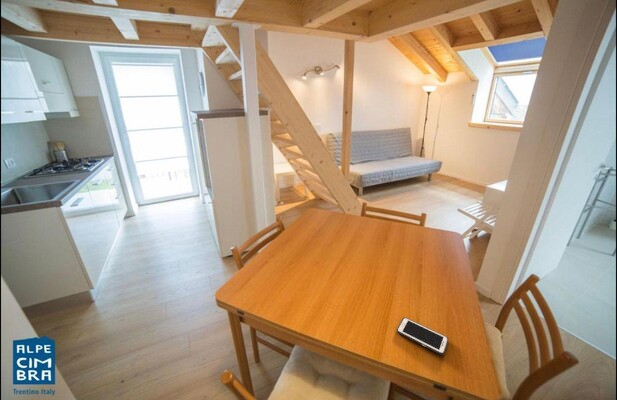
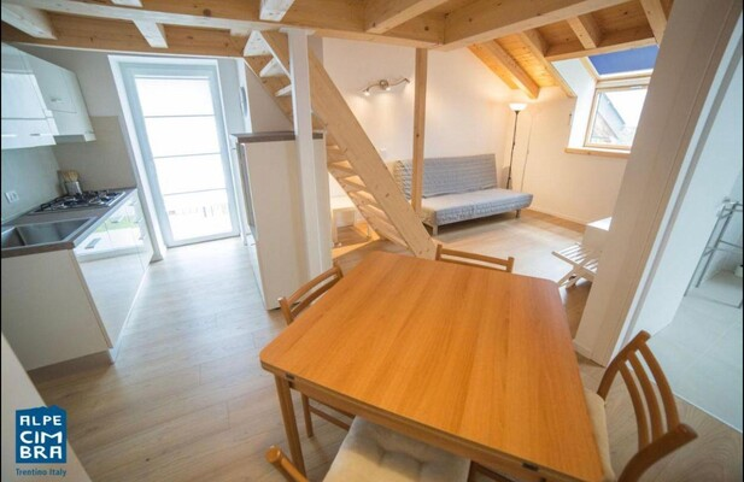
- cell phone [396,317,449,356]
